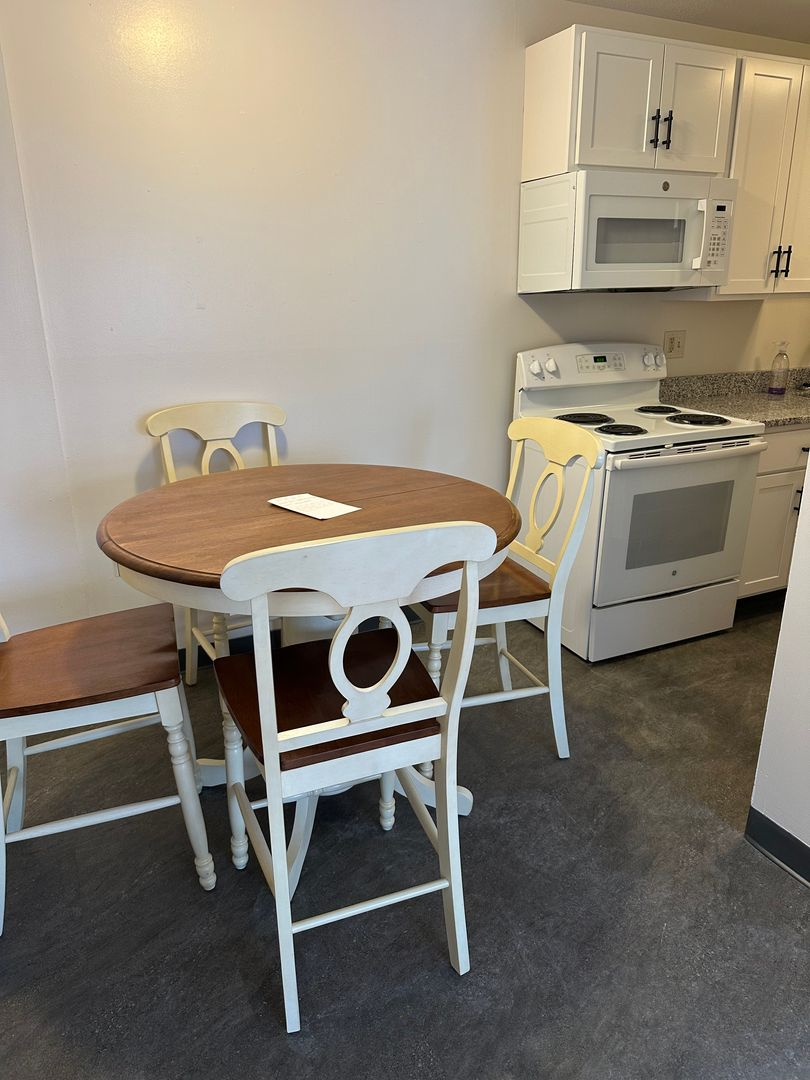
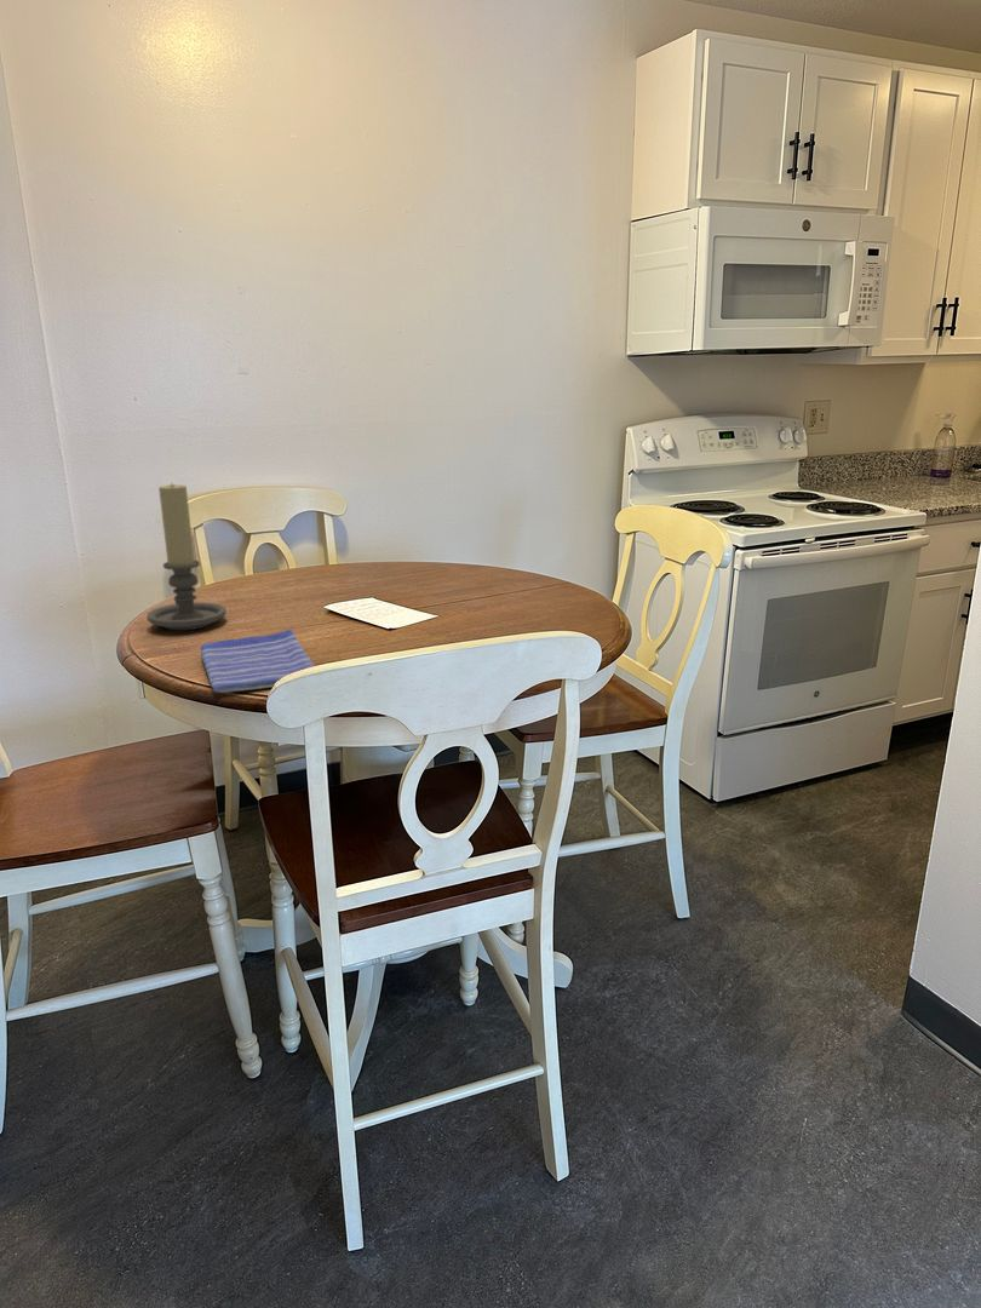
+ candle holder [147,482,228,631]
+ dish towel [200,629,316,694]
